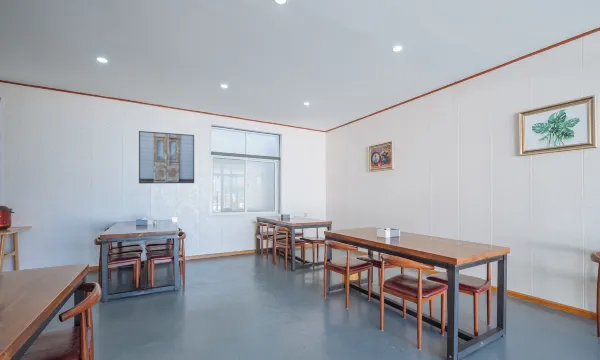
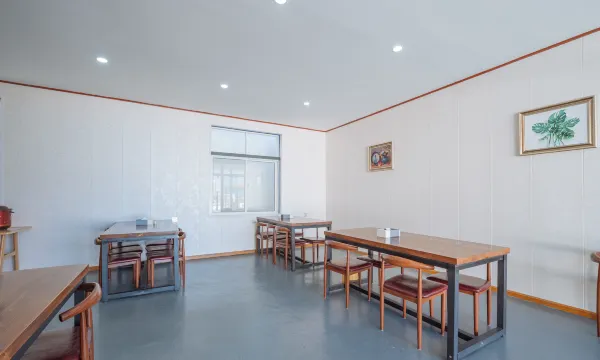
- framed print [138,130,195,184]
